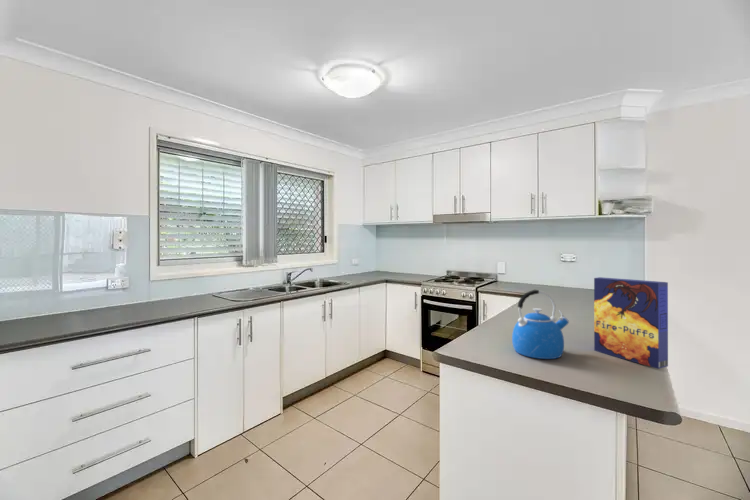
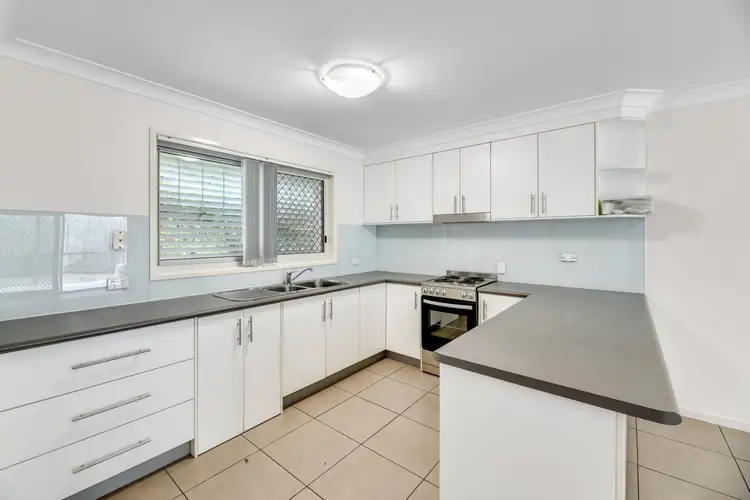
- kettle [511,289,570,360]
- cereal box [593,276,669,370]
